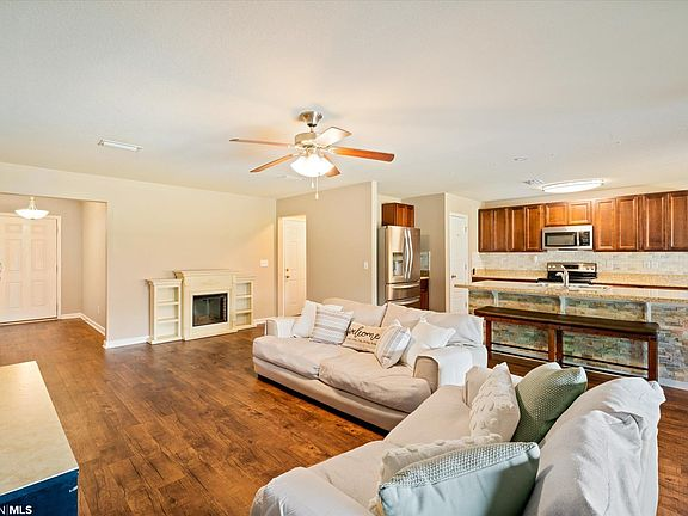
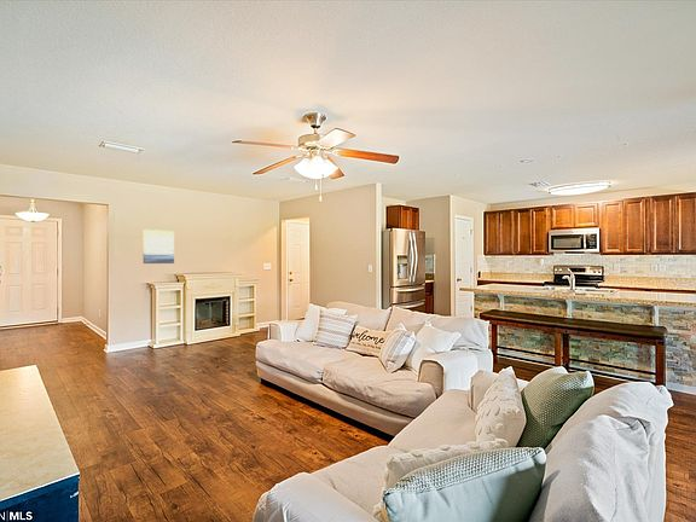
+ wall art [143,228,175,265]
